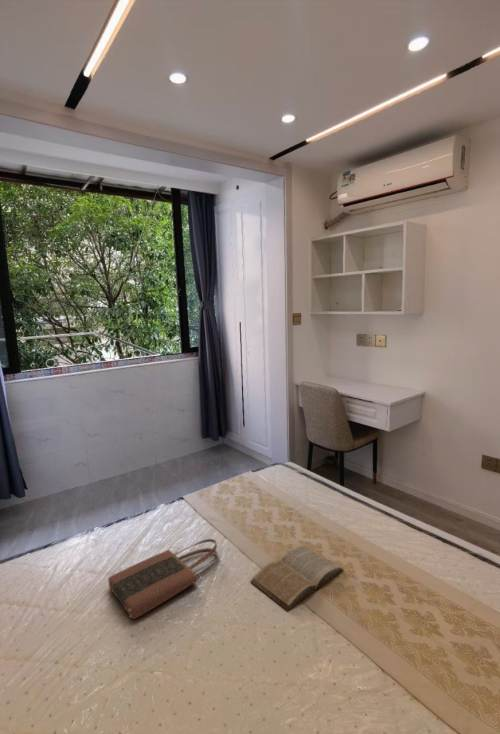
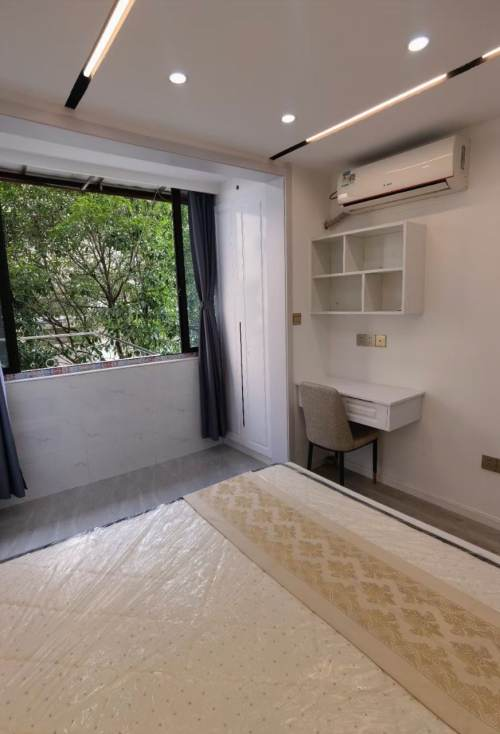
- tote bag [107,538,218,620]
- book [249,545,344,612]
